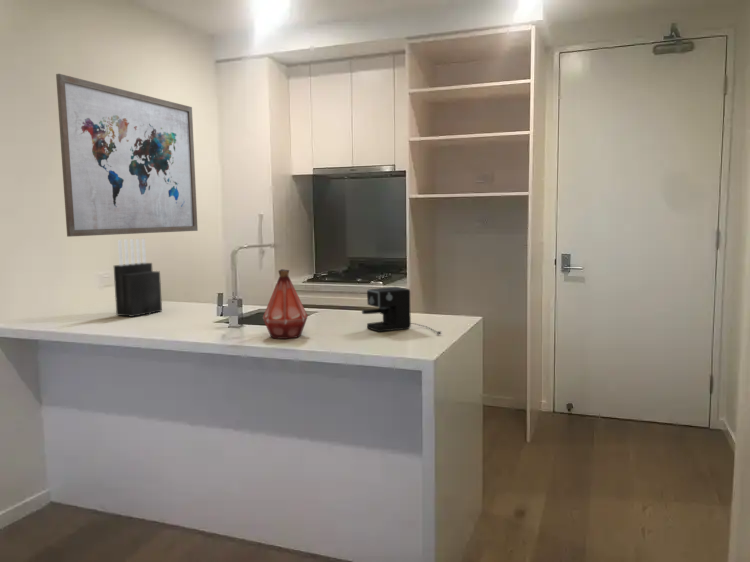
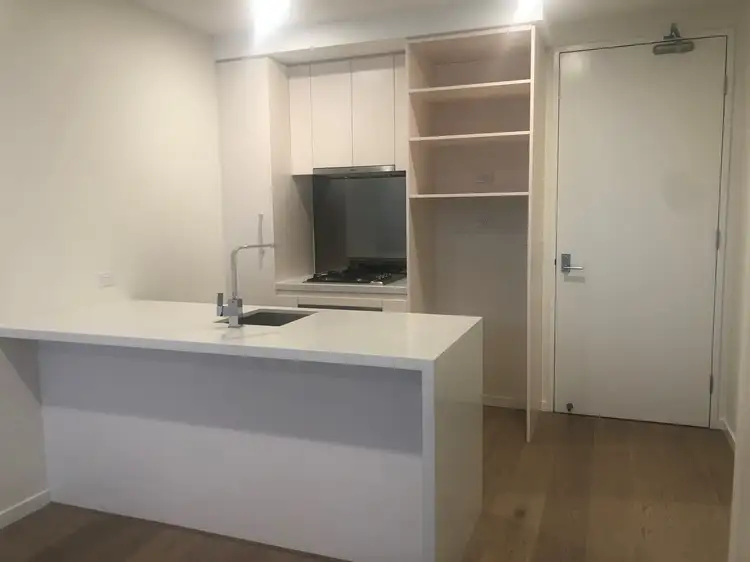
- coffee maker [361,286,443,335]
- bottle [262,268,309,340]
- wall art [55,73,199,238]
- knife block [113,238,163,318]
